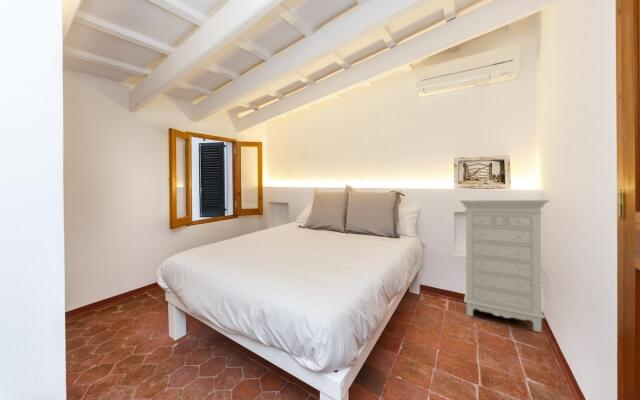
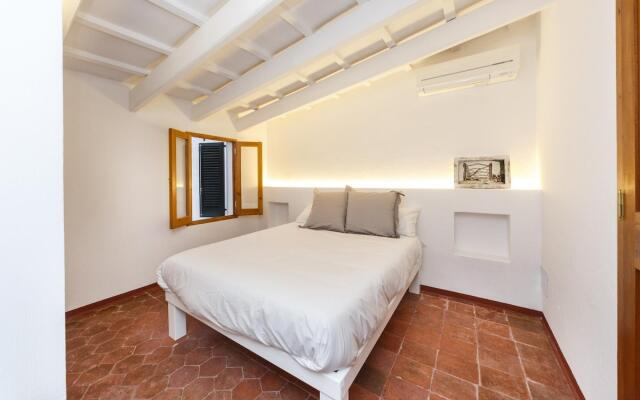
- dresser [459,199,551,333]
